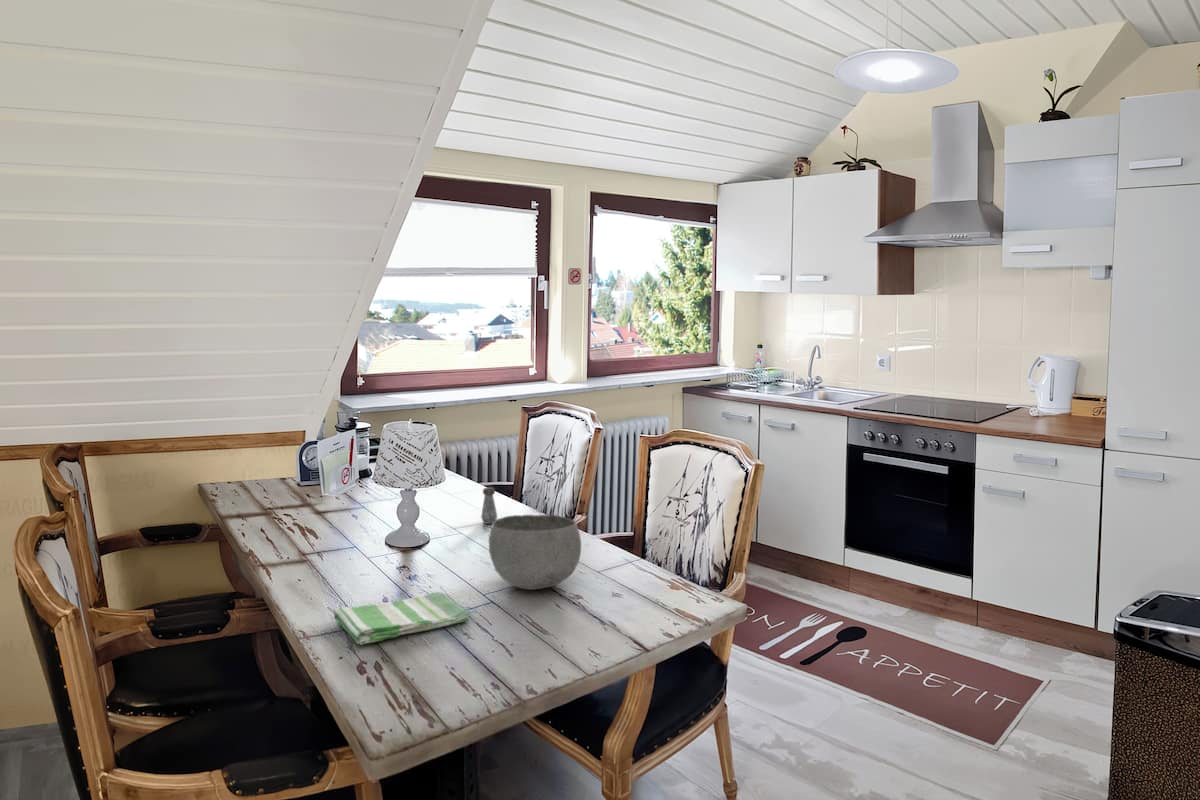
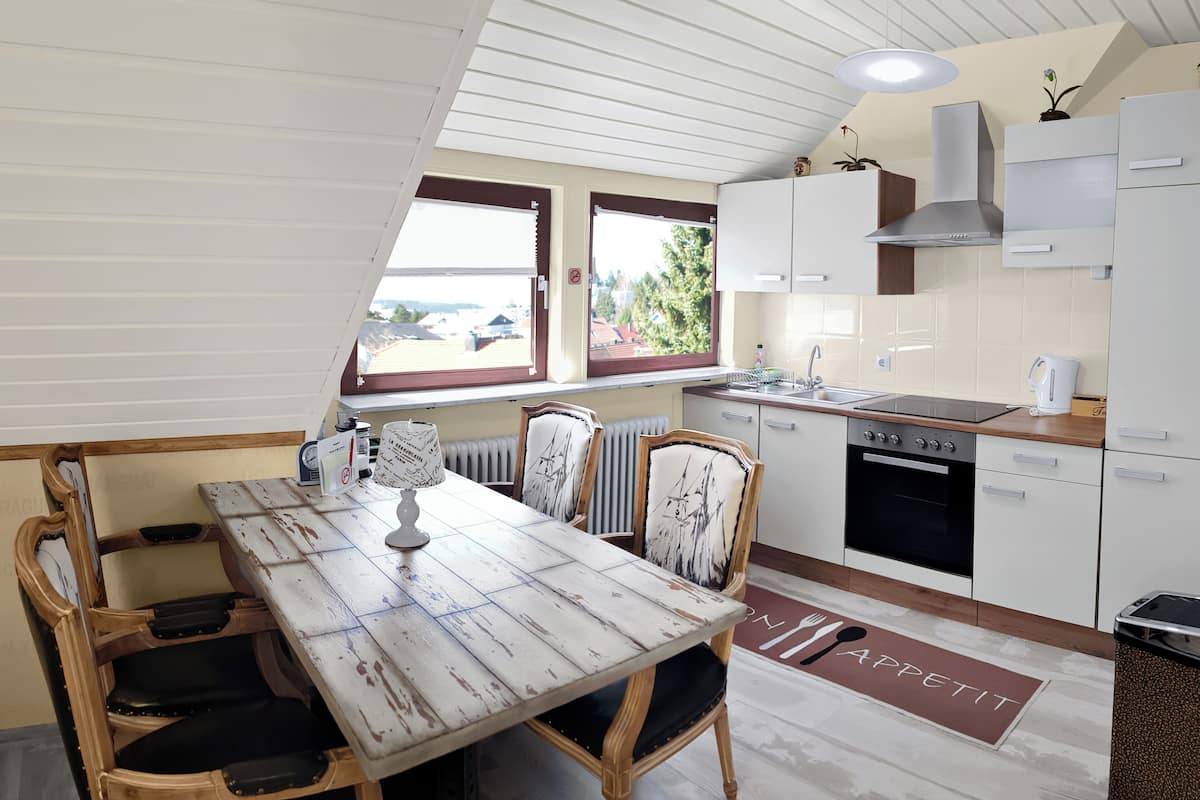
- salt shaker [480,486,498,525]
- dish towel [332,591,472,646]
- bowl [488,514,582,591]
